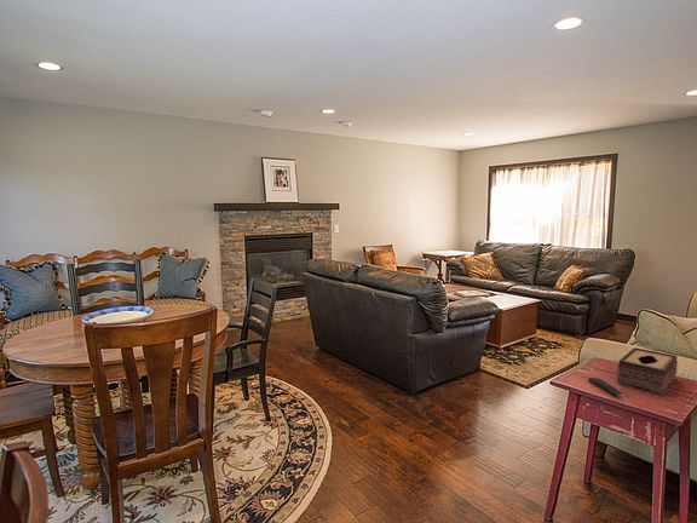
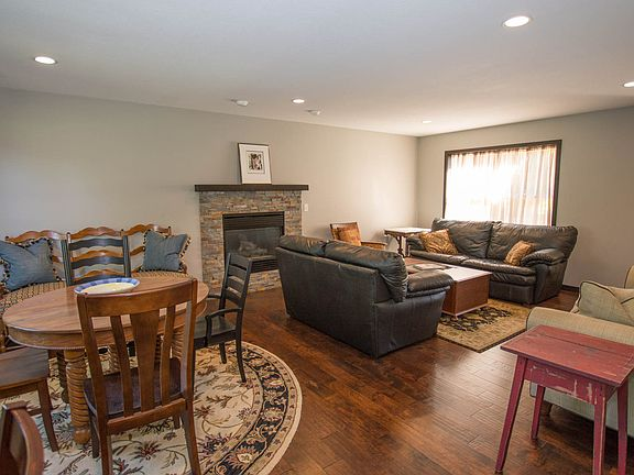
- tissue box [616,346,679,396]
- remote control [587,377,623,398]
